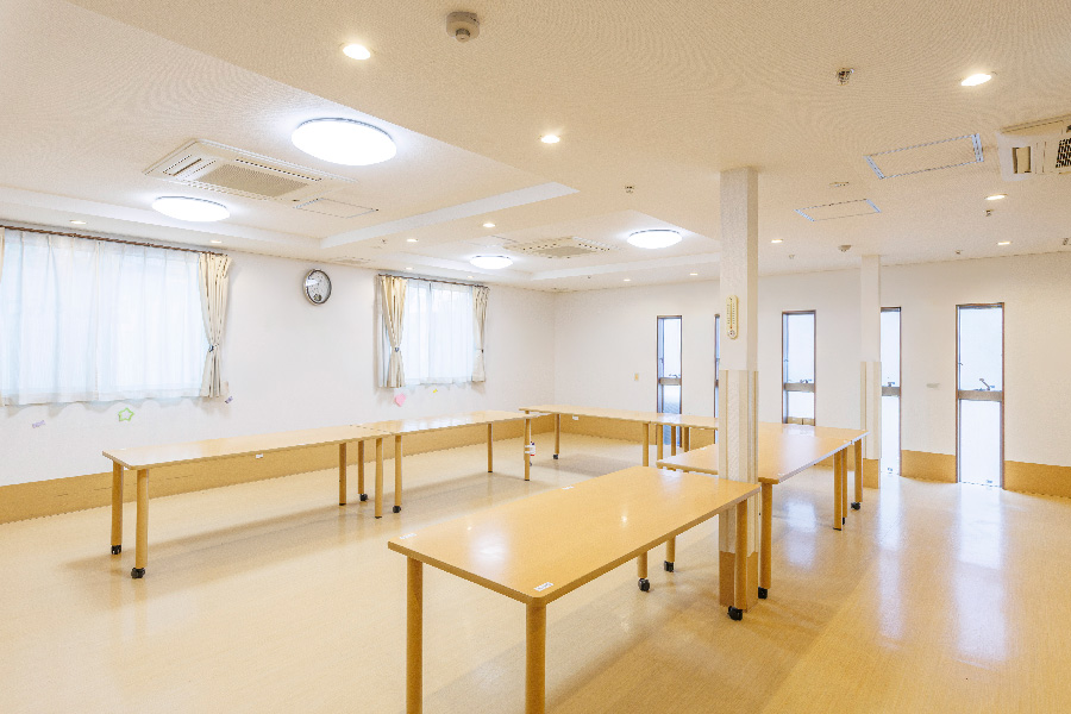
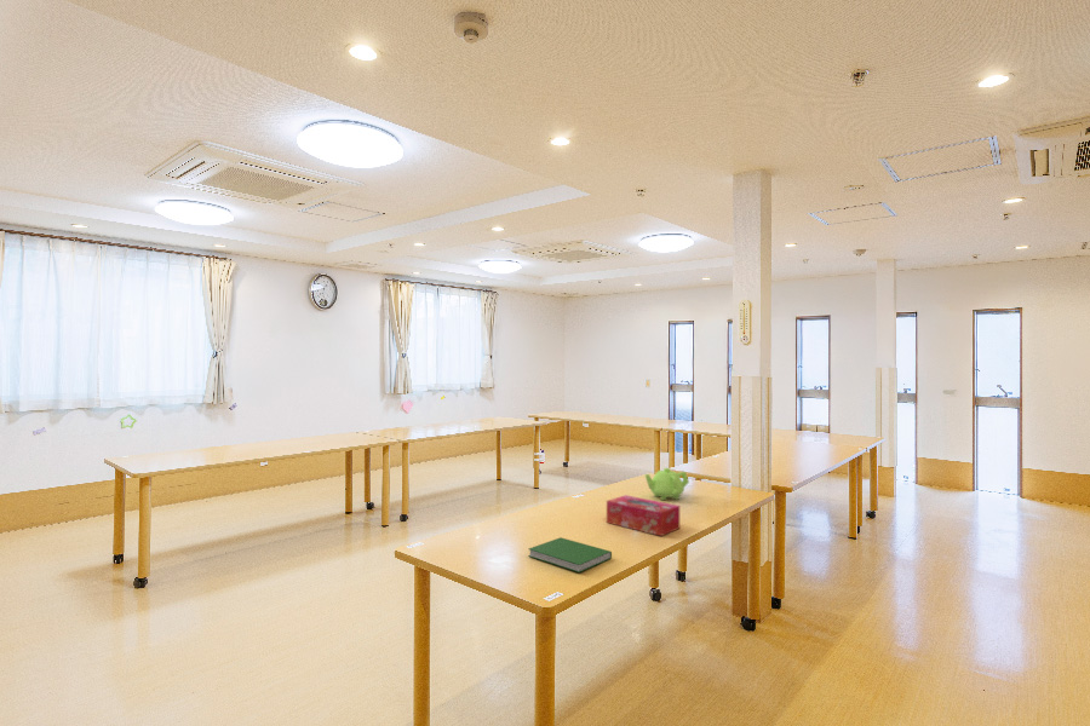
+ tissue box [606,494,681,537]
+ teapot [644,467,690,501]
+ hardcover book [527,536,613,574]
